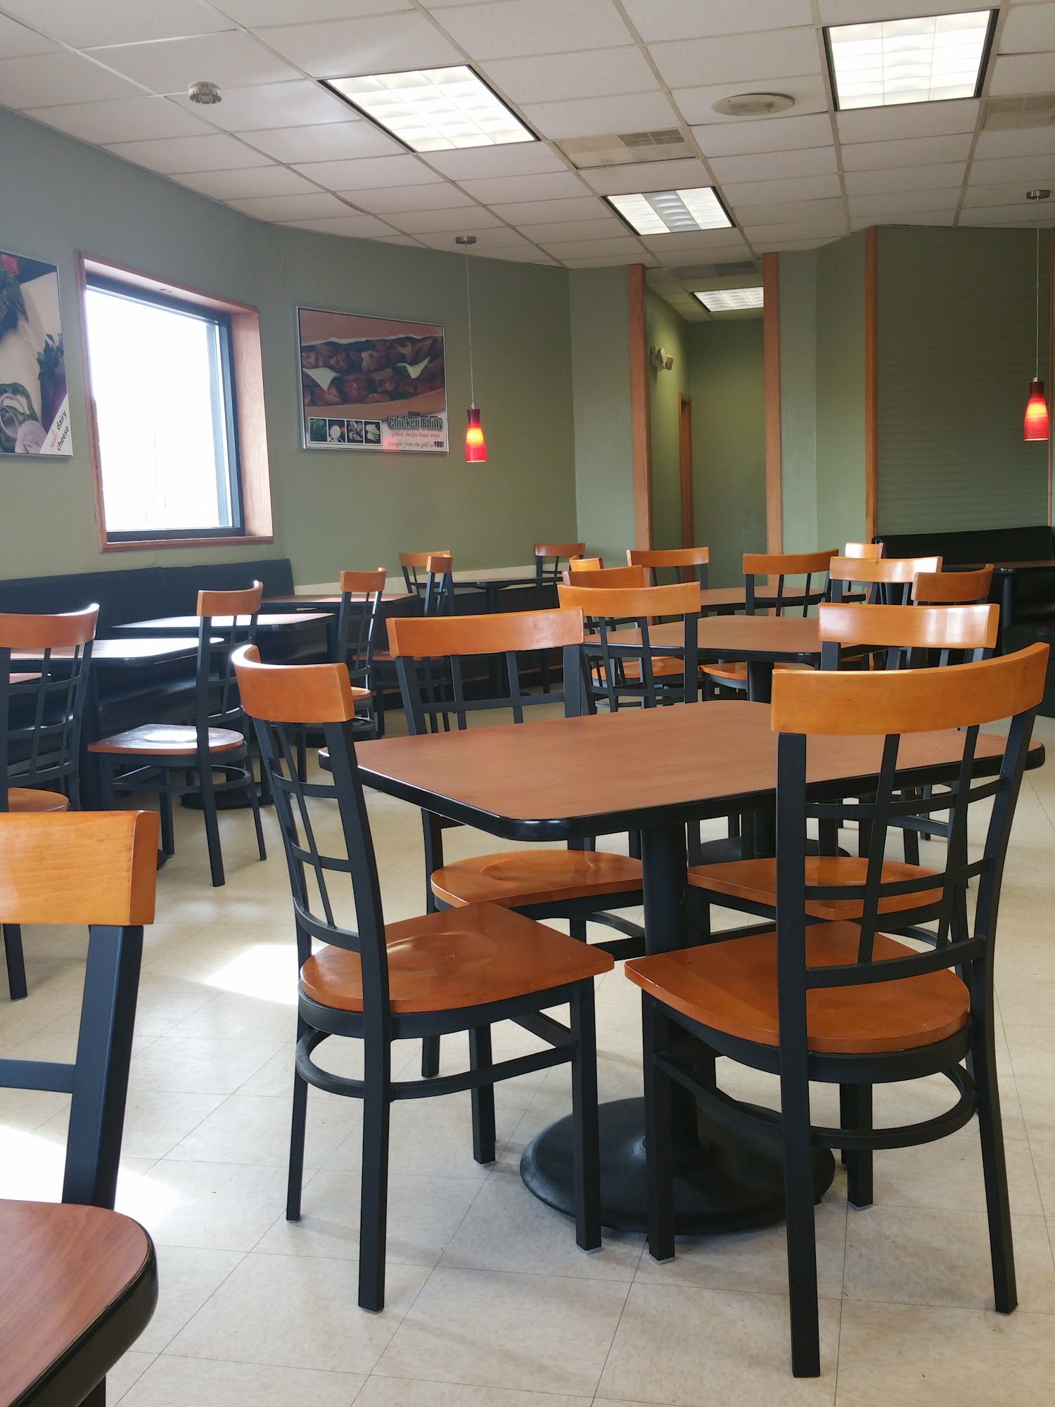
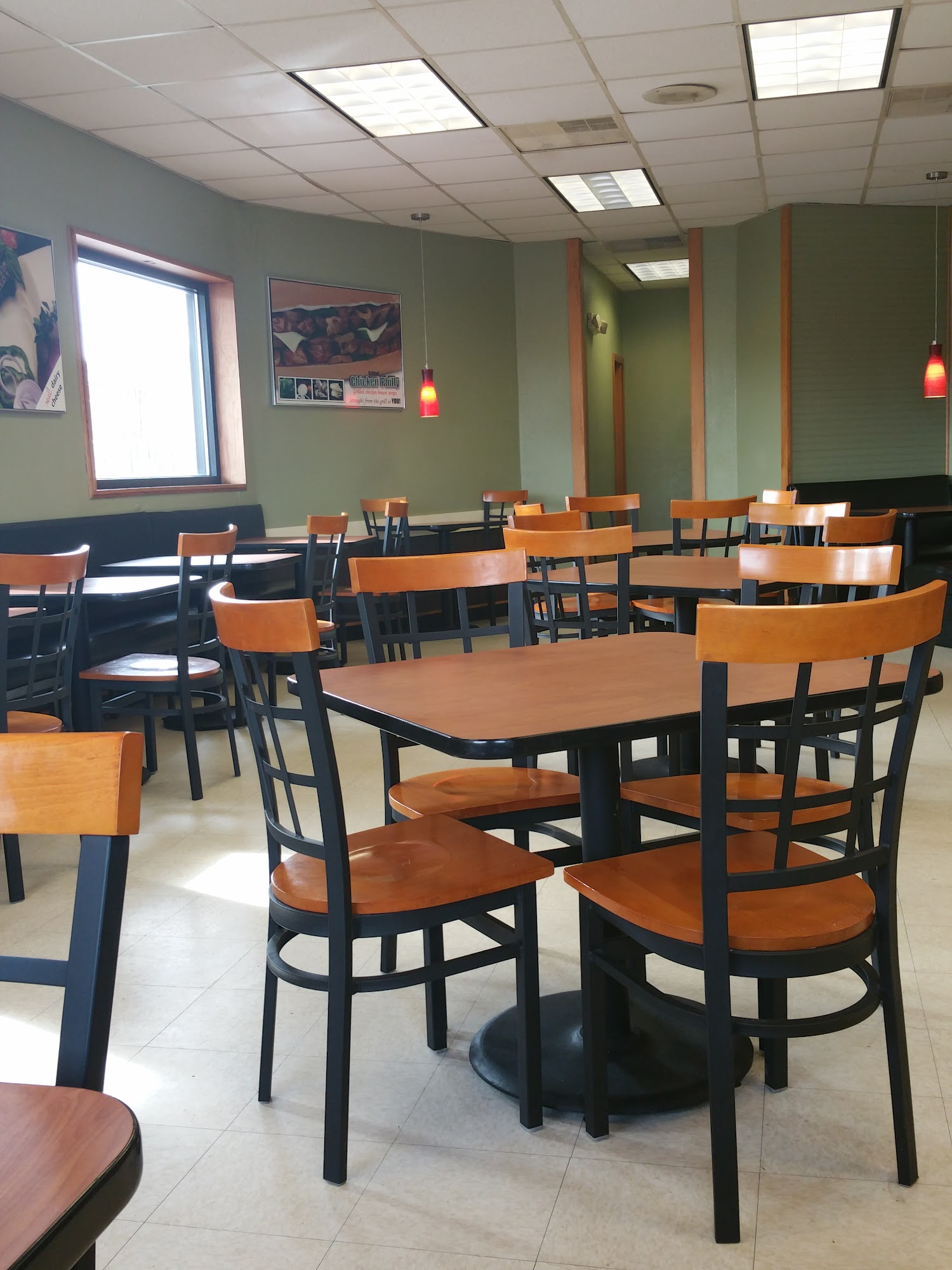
- smoke detector [187,80,223,105]
